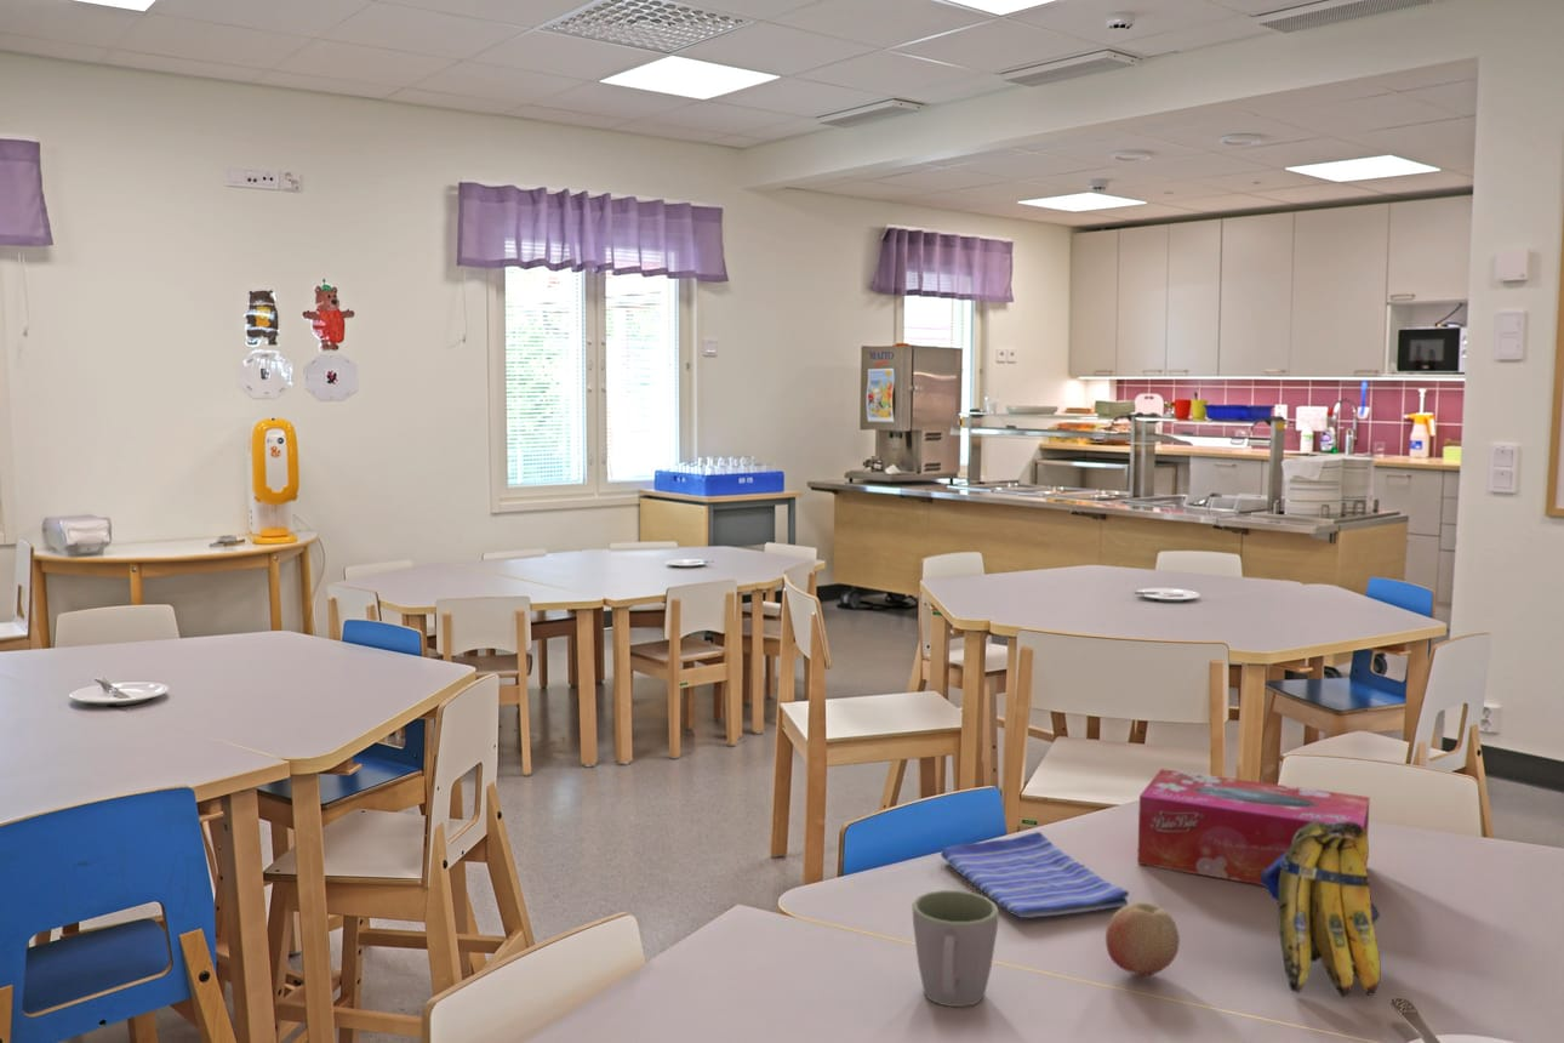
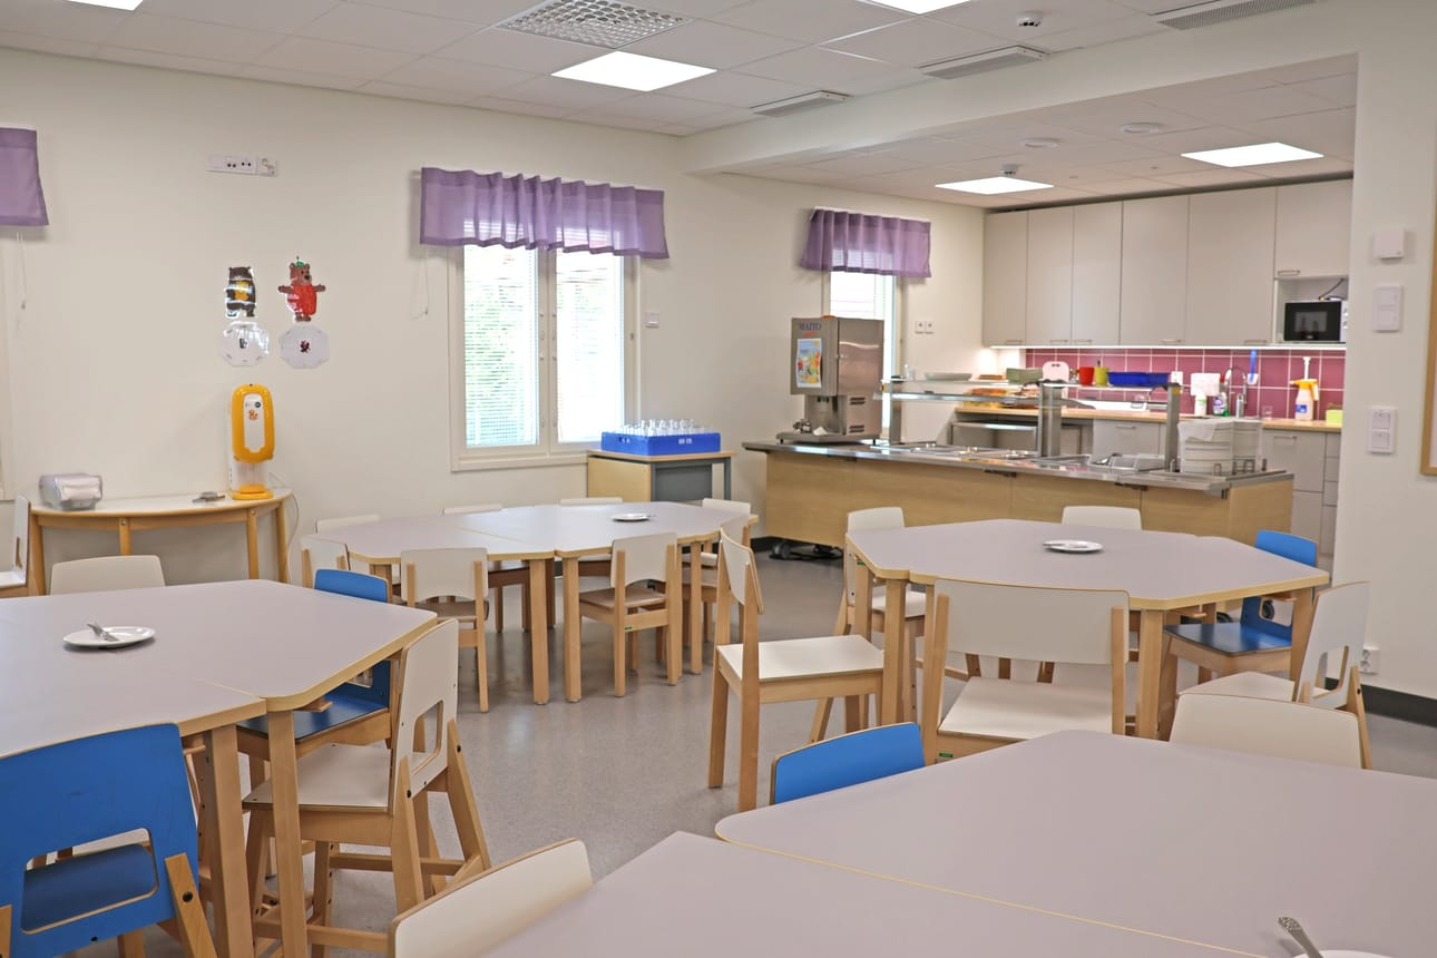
- banana [1261,821,1382,999]
- mug [911,889,1000,1008]
- dish towel [940,831,1130,919]
- fruit [1104,901,1181,978]
- tissue box [1136,768,1371,887]
